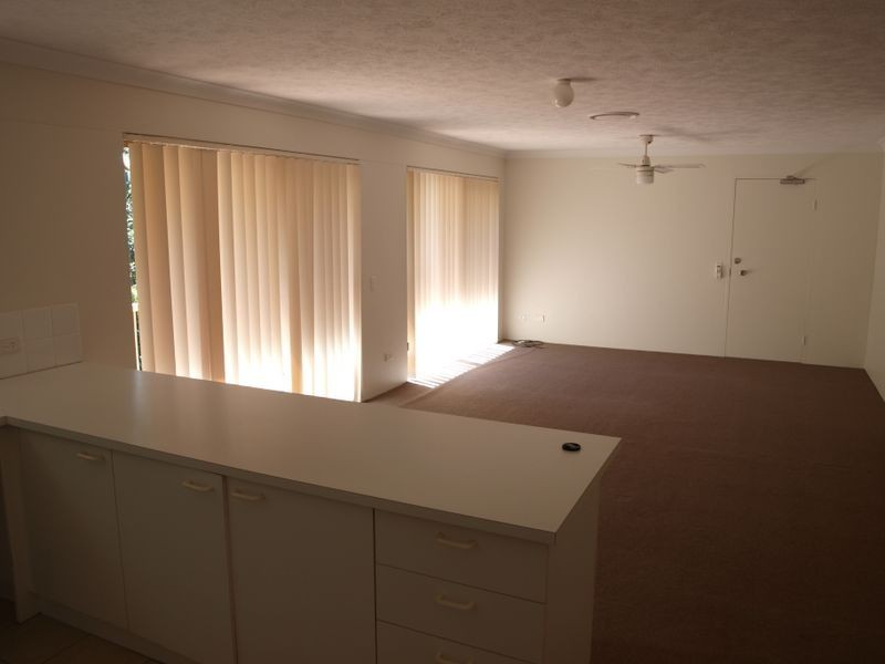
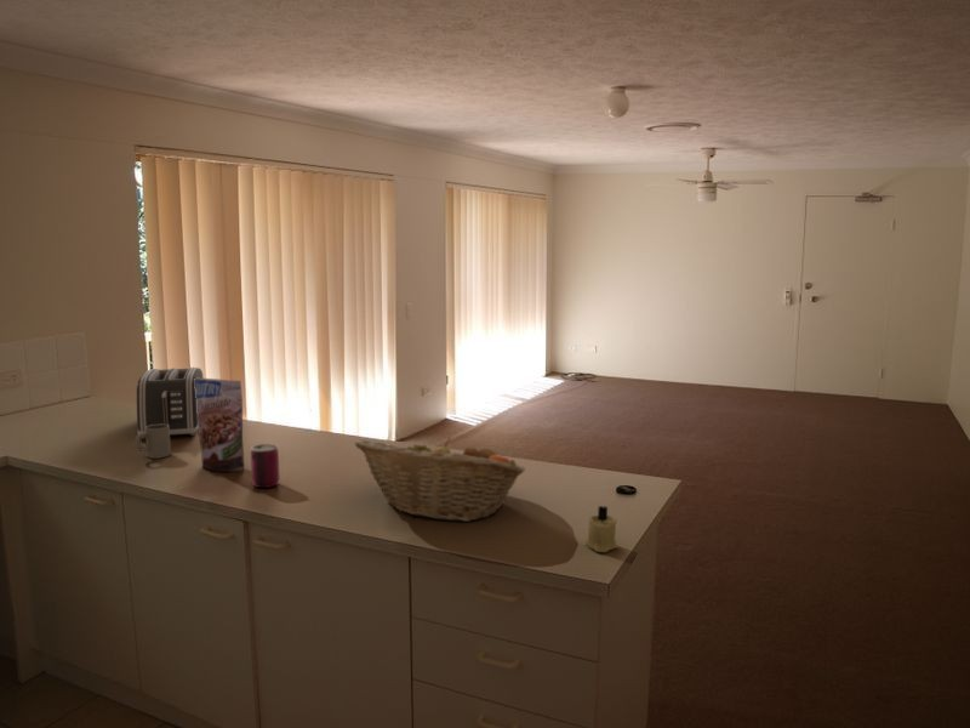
+ can [250,443,280,489]
+ mug [133,423,172,460]
+ candle [584,505,618,553]
+ granola pouch [194,377,245,473]
+ fruit basket [354,436,526,523]
+ toaster [135,366,205,439]
